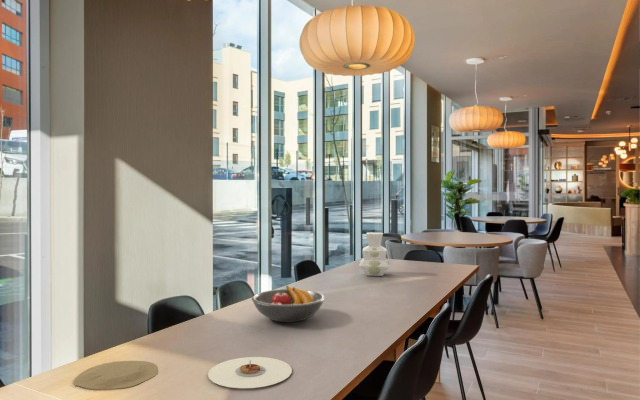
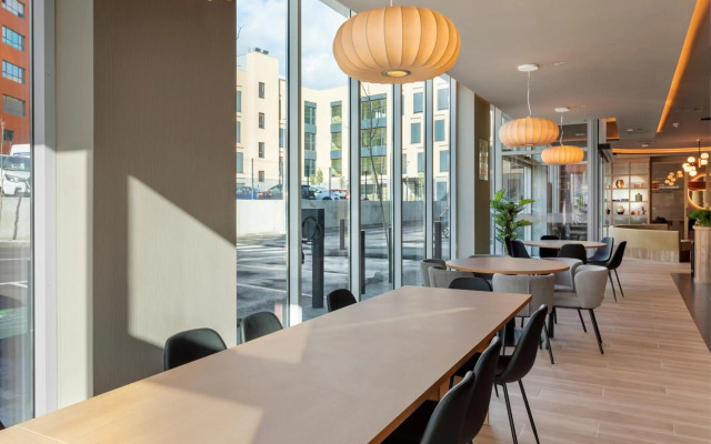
- plate [207,356,293,389]
- fruit bowl [251,285,326,323]
- vase [358,231,391,277]
- plate [72,360,159,390]
